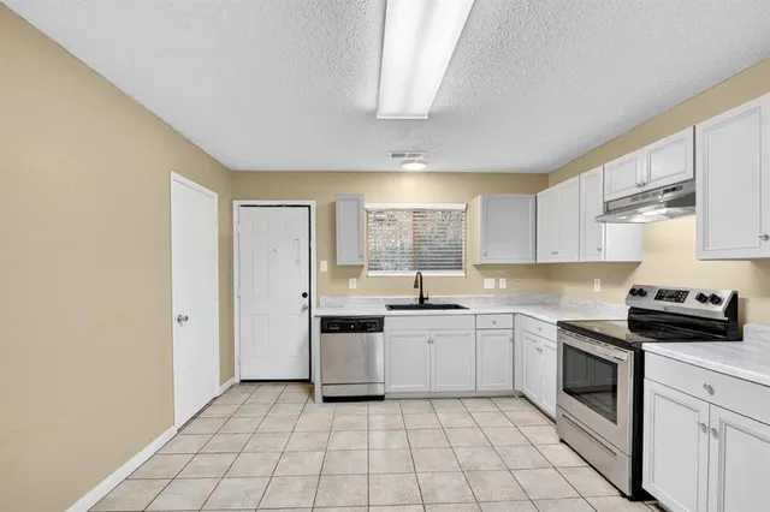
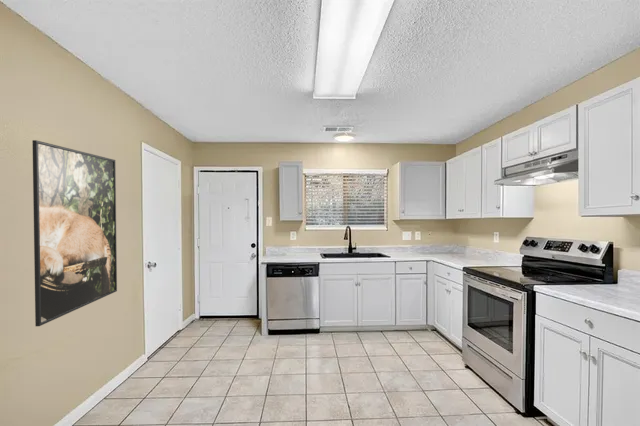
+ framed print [31,139,118,327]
